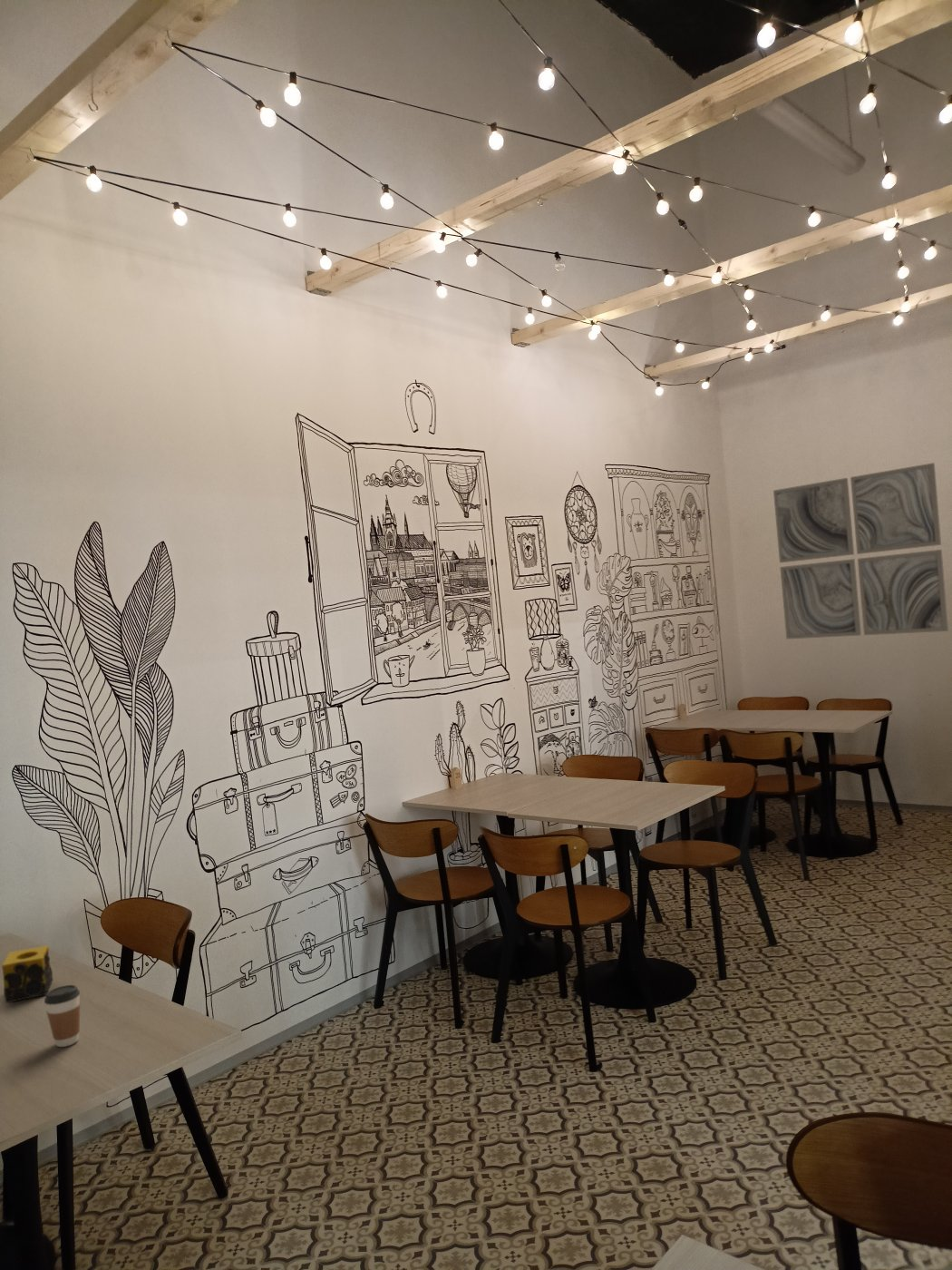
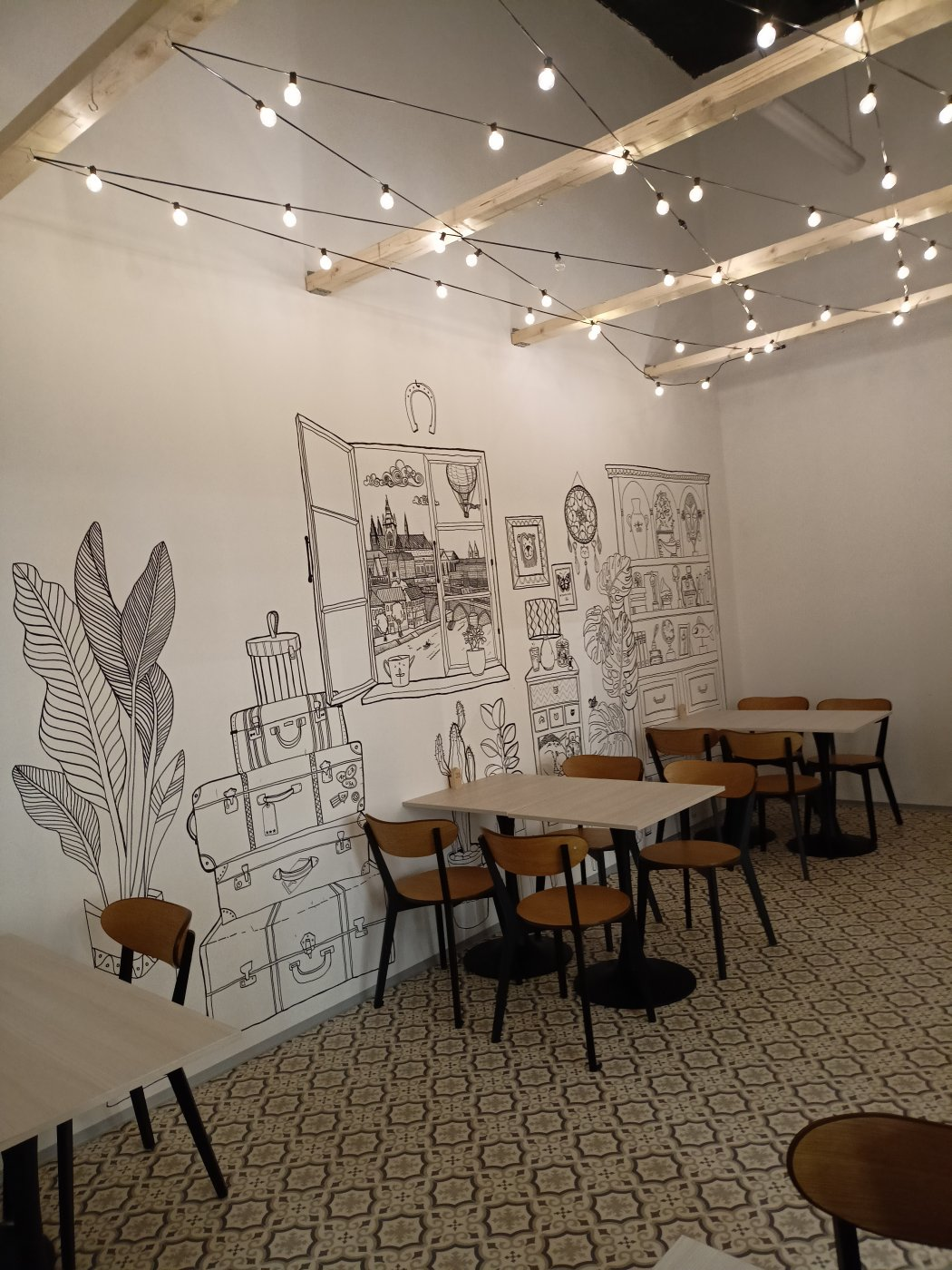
- wall art [772,462,949,640]
- candle [1,944,54,1003]
- coffee cup [44,984,81,1048]
